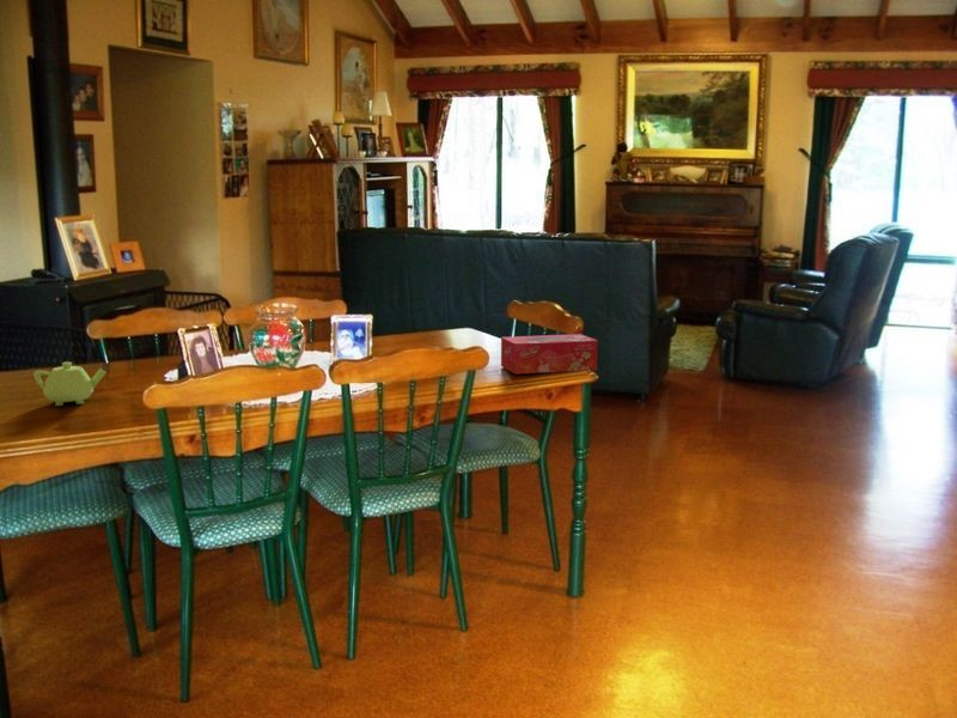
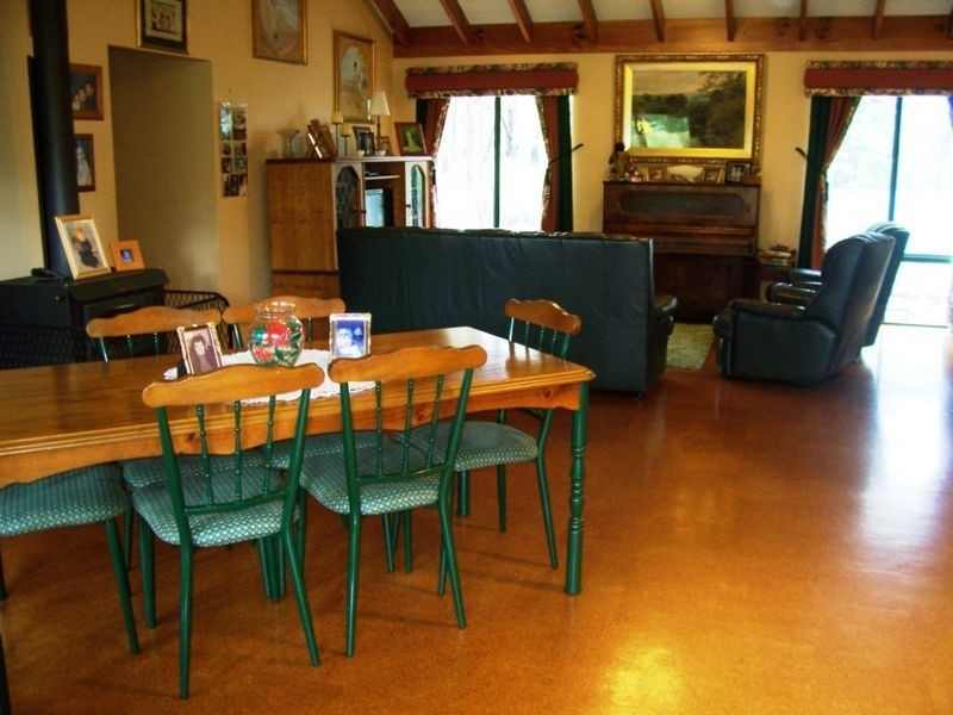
- teapot [32,361,108,407]
- tissue box [500,333,598,375]
